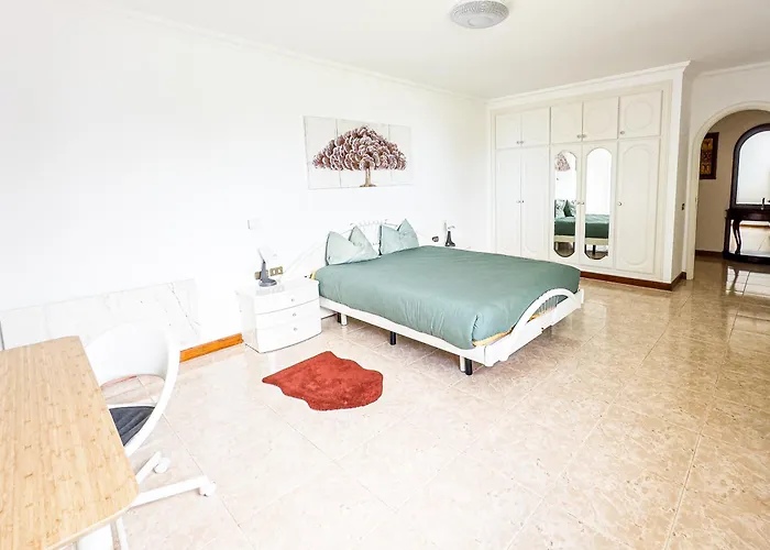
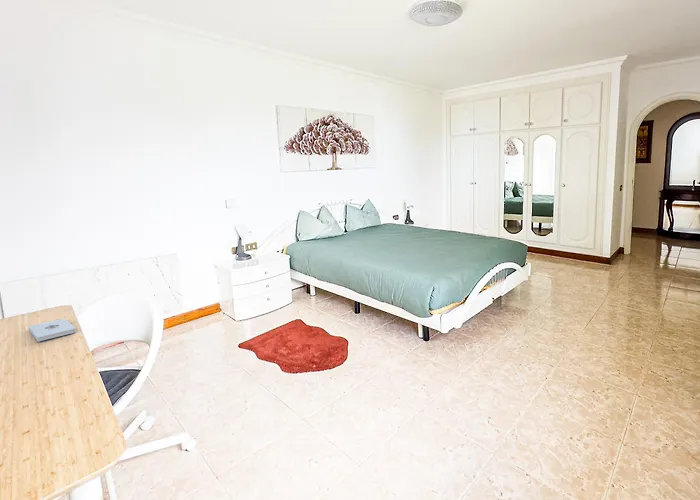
+ notepad [27,318,77,342]
